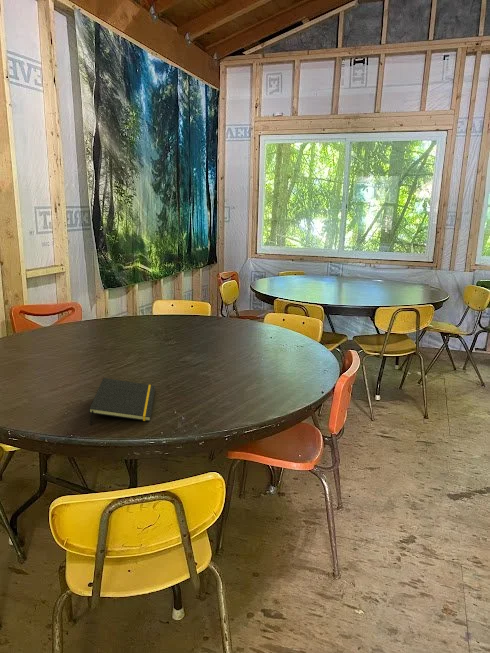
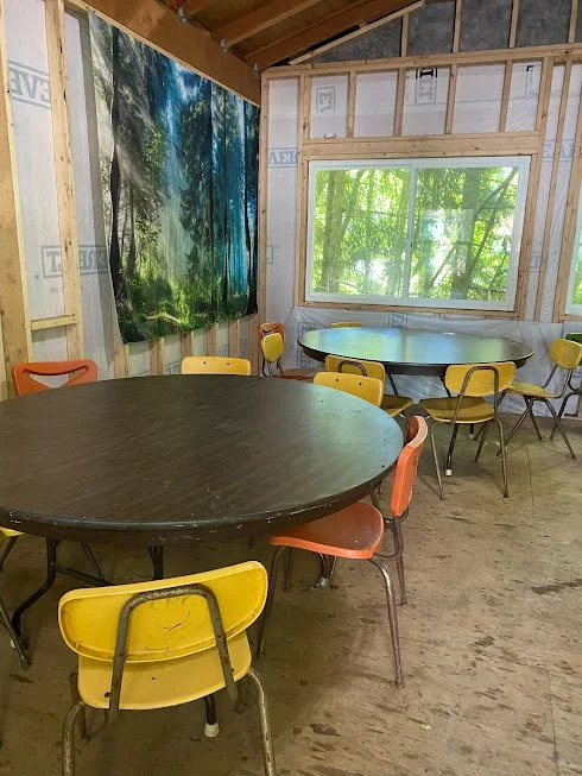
- notepad [88,377,156,426]
